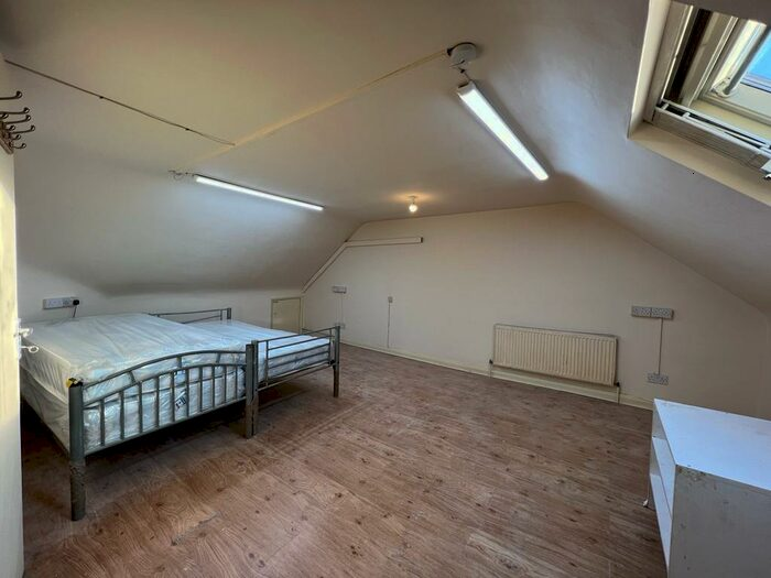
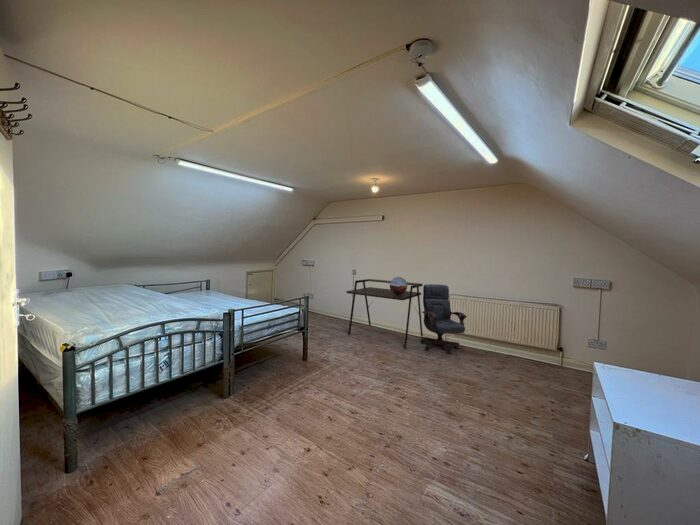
+ decorative globe [389,276,408,294]
+ desk [345,278,424,349]
+ office chair [420,283,468,355]
